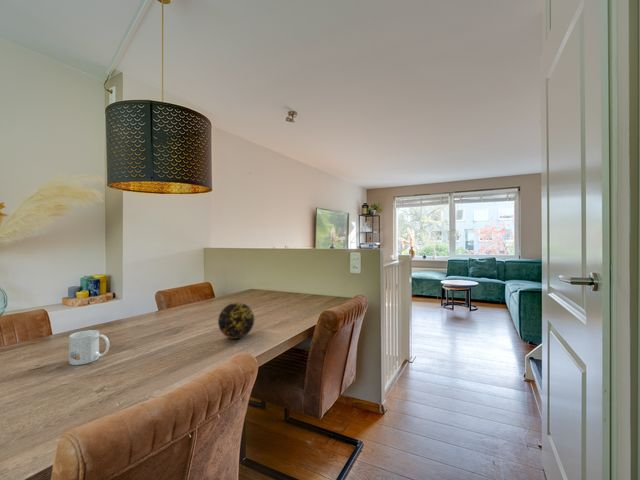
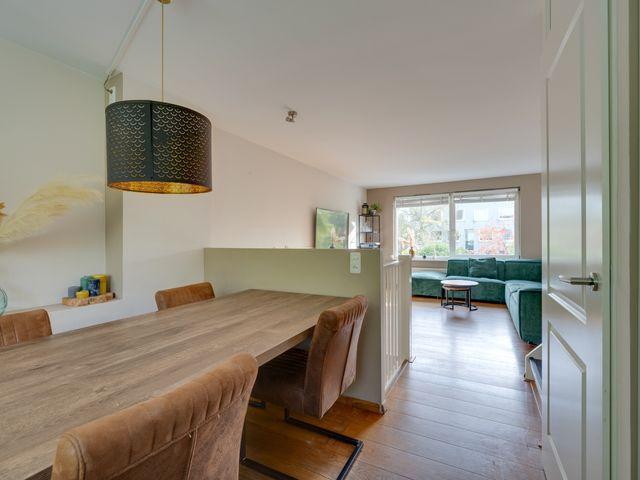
- decorative orb [217,302,255,340]
- mug [68,329,111,366]
